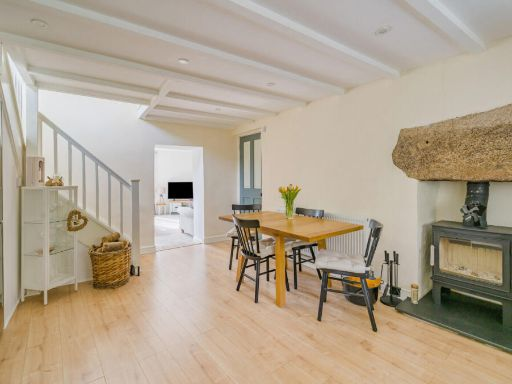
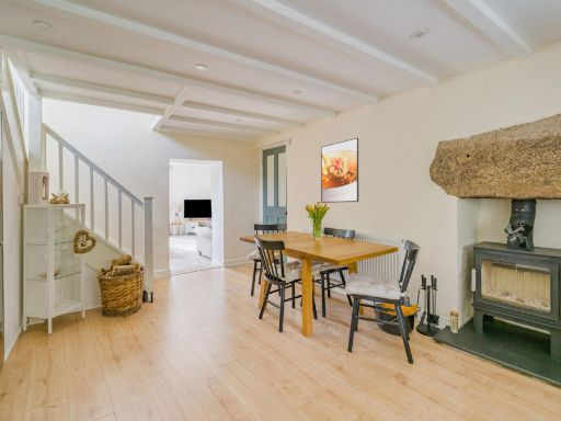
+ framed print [320,137,359,204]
